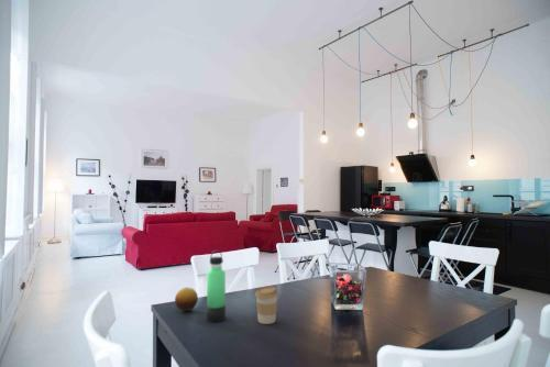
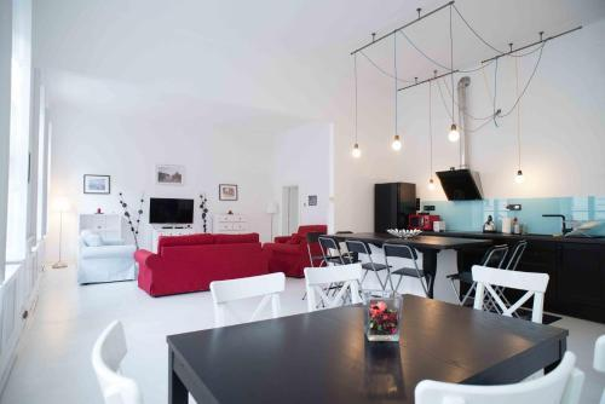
- fruit [174,287,199,312]
- coffee cup [254,286,279,325]
- thermos bottle [206,249,227,323]
